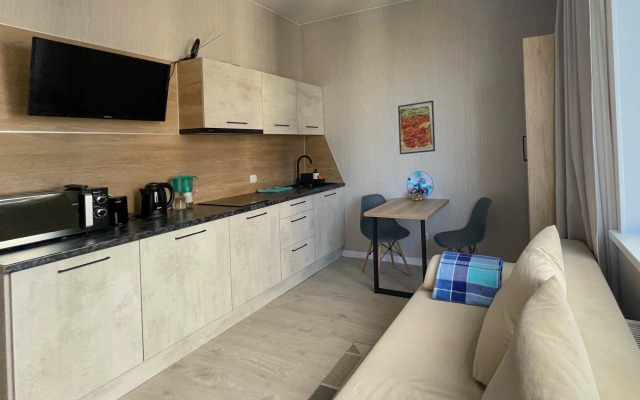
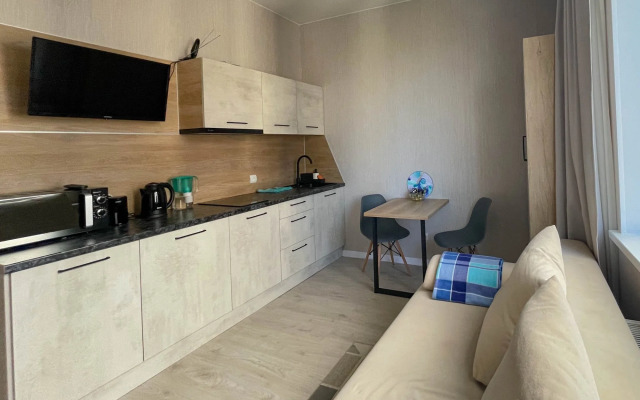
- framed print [397,100,436,155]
